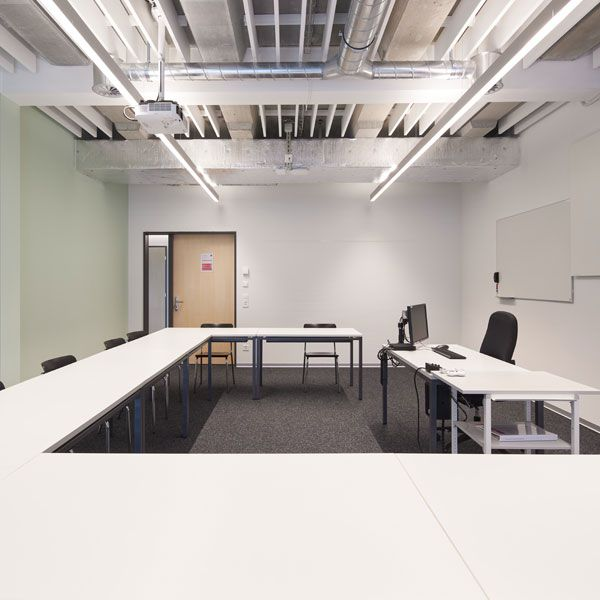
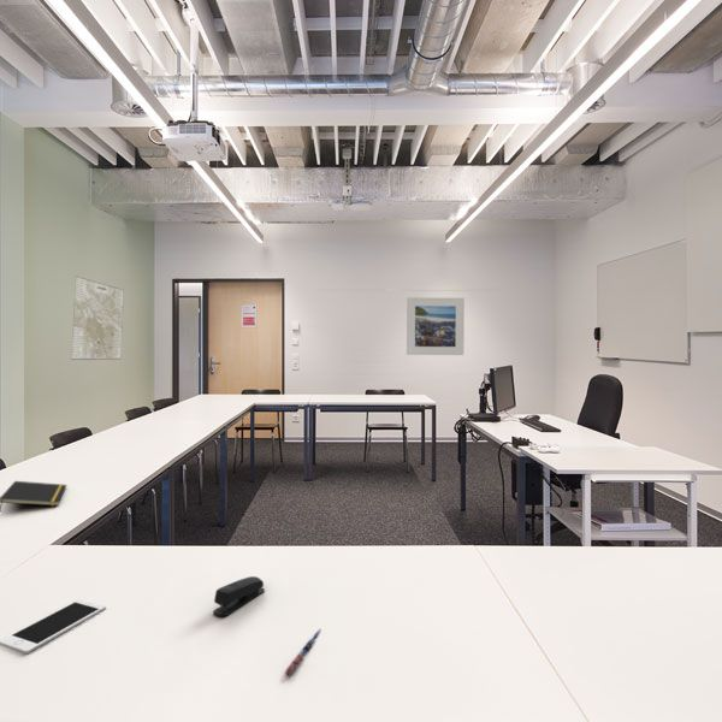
+ pen [283,628,322,677]
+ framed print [406,296,466,356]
+ stapler [212,575,266,619]
+ map [70,274,125,361]
+ cell phone [0,598,107,655]
+ notepad [0,480,67,511]
